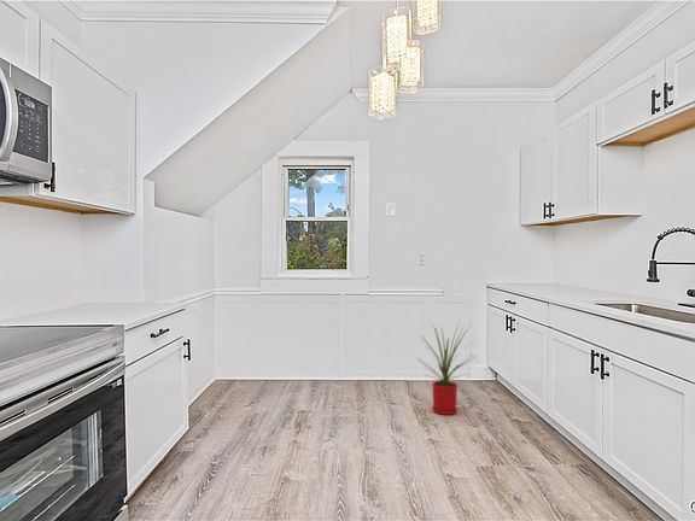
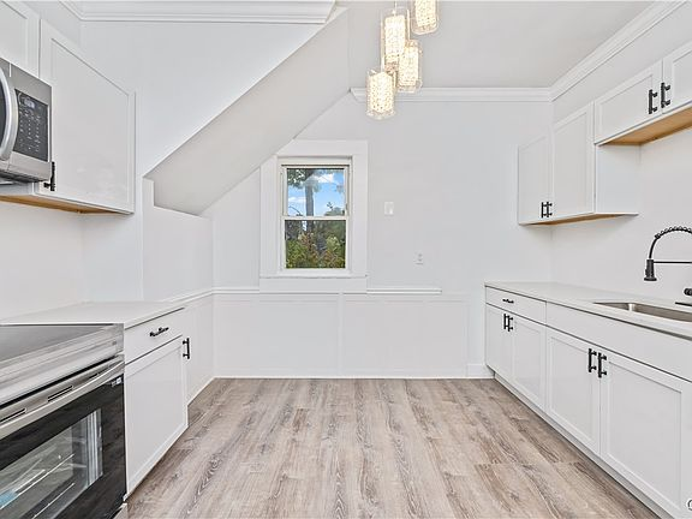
- house plant [411,320,475,416]
